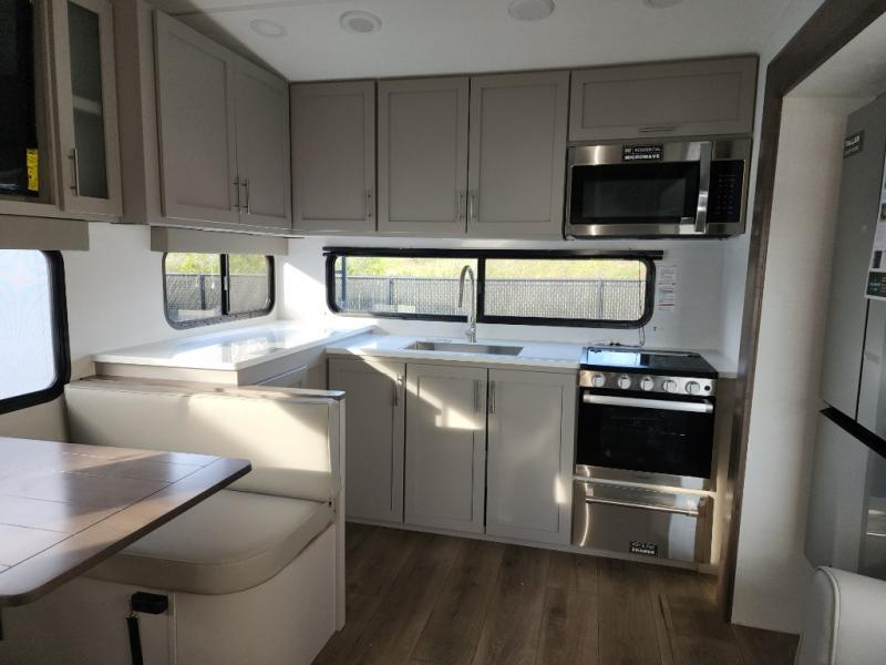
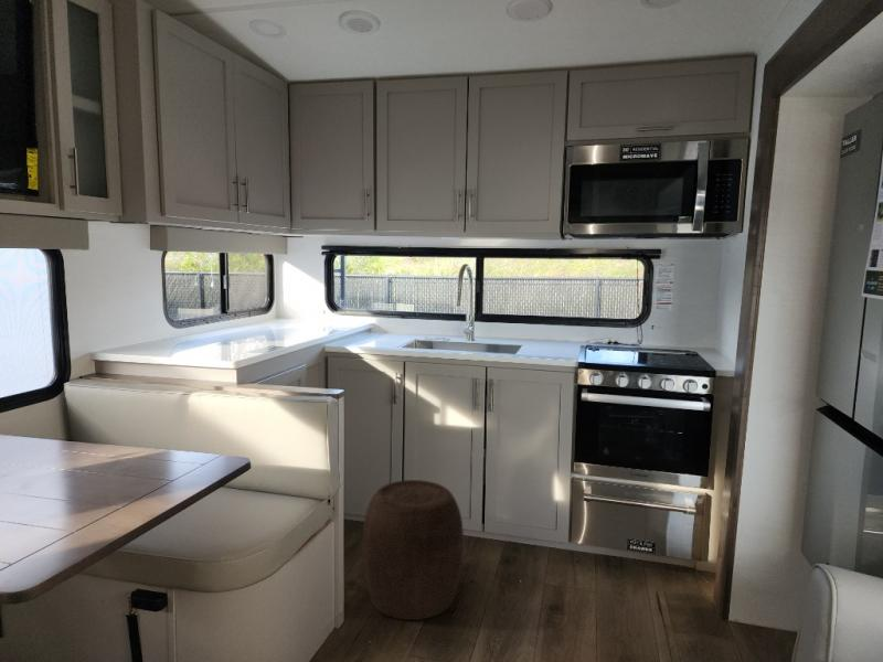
+ stool [362,479,465,621]
